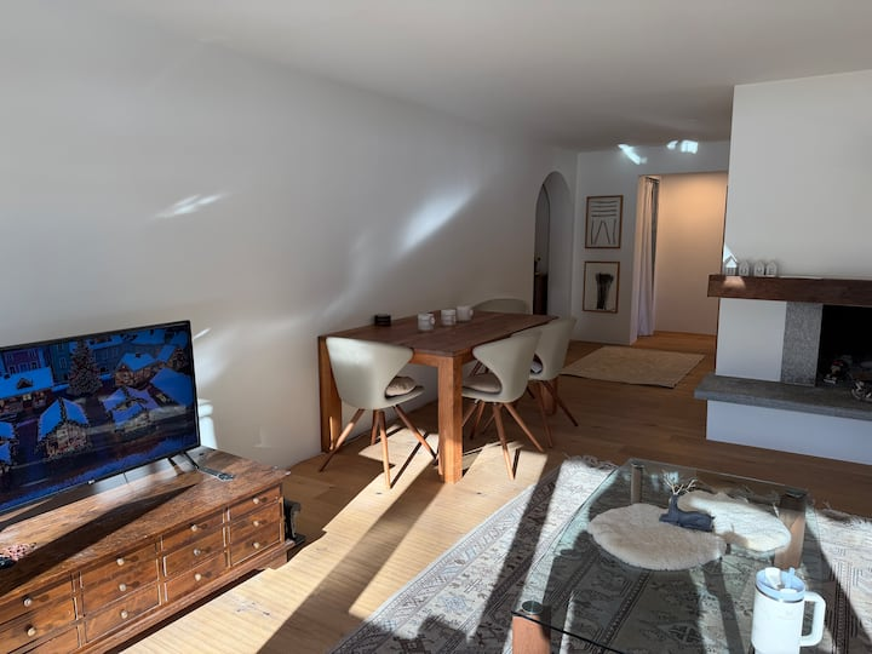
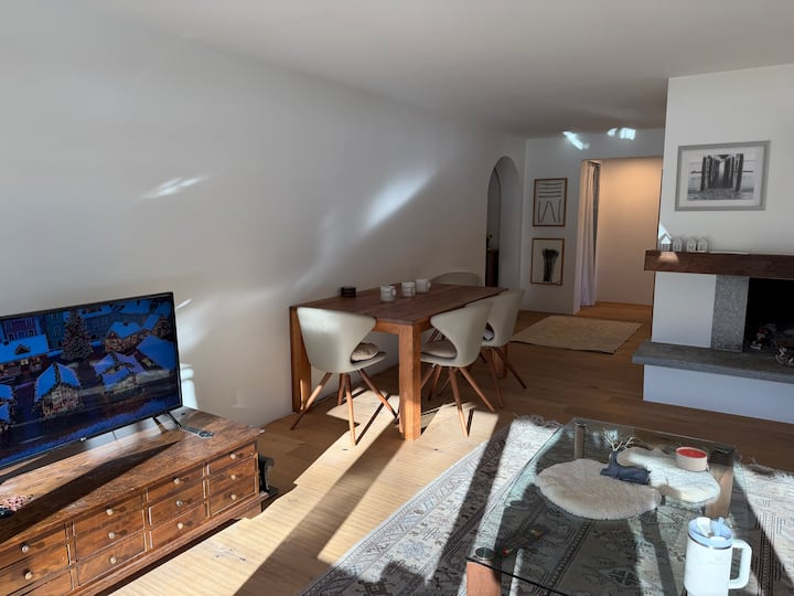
+ remote control [494,522,552,557]
+ wall art [674,139,772,212]
+ candle [675,446,708,472]
